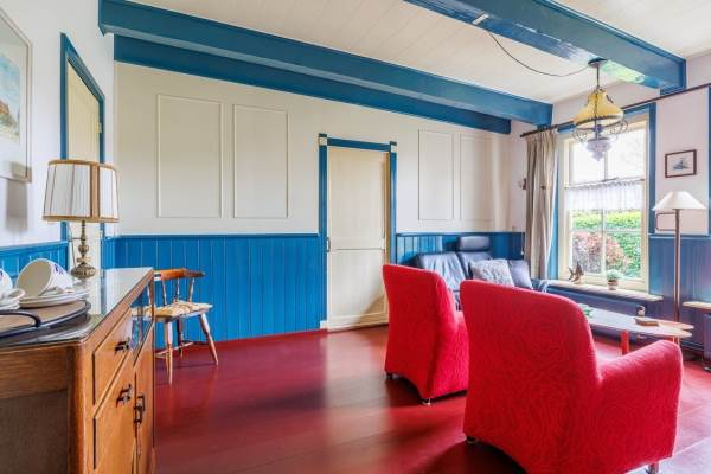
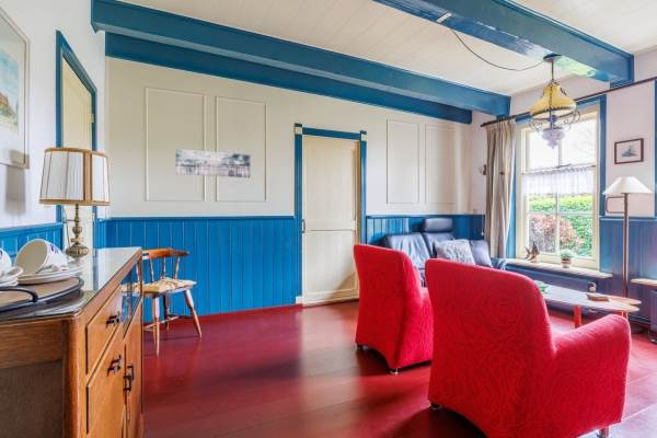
+ wall art [175,148,251,178]
